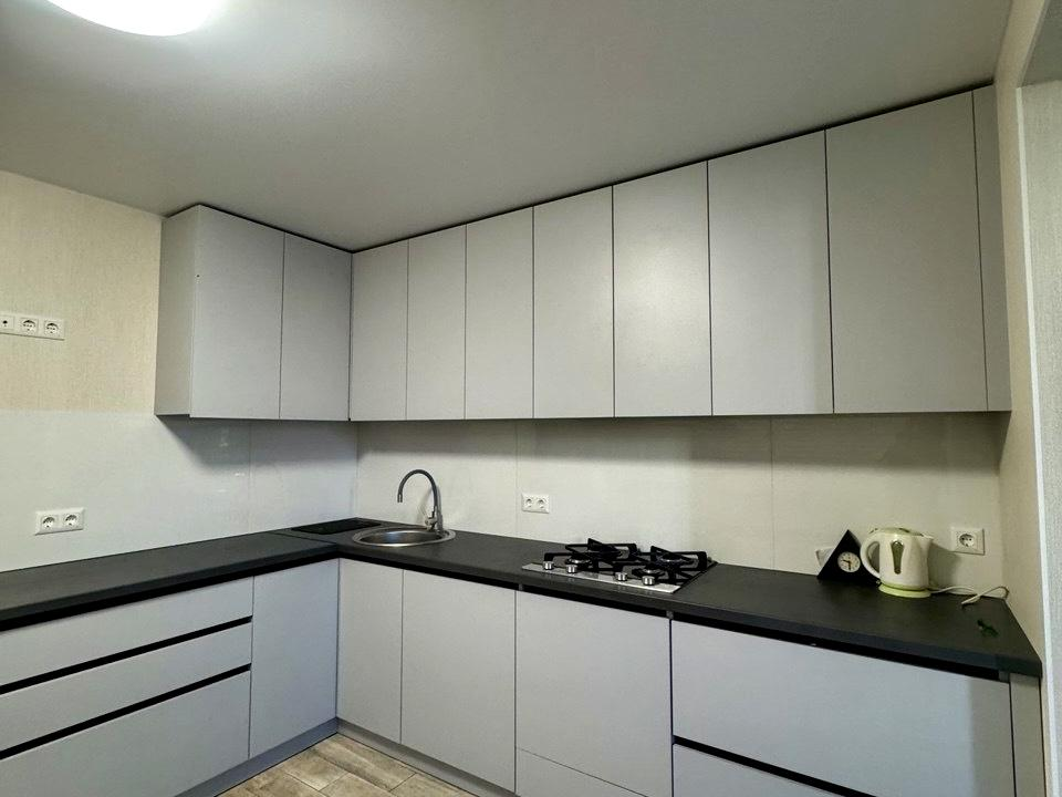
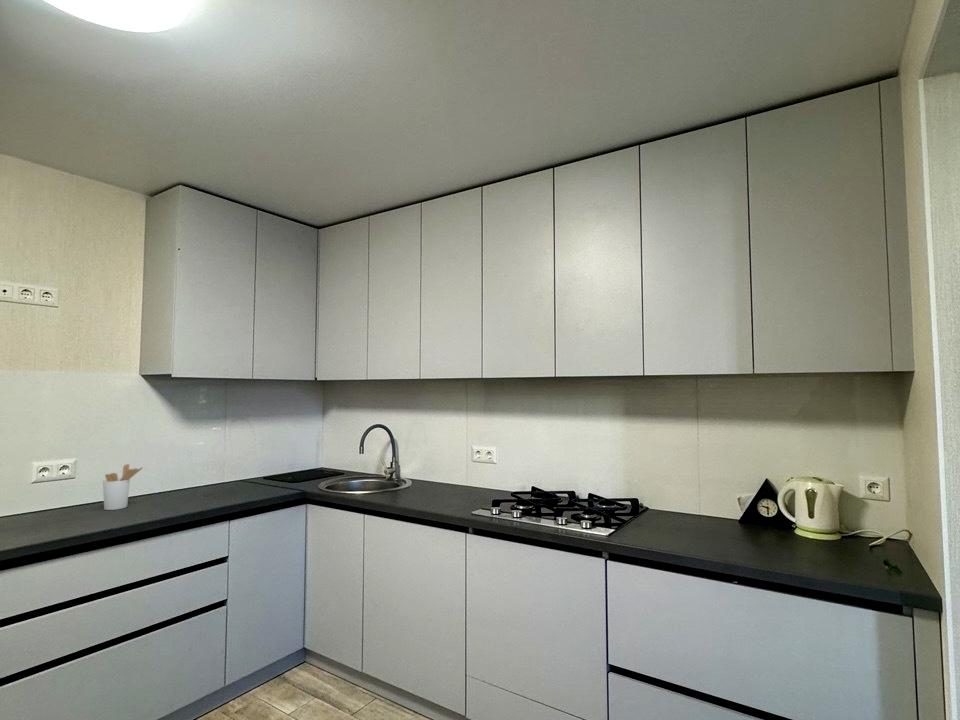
+ utensil holder [102,463,144,511]
